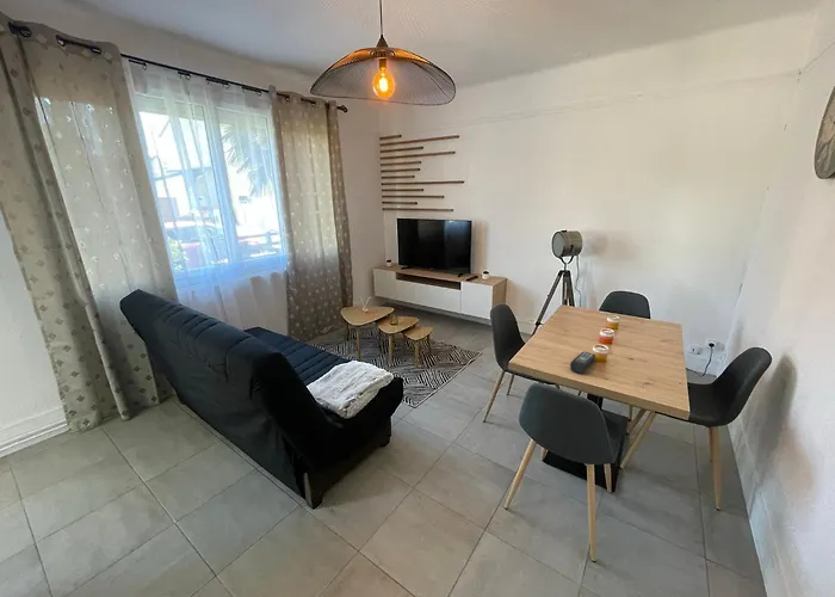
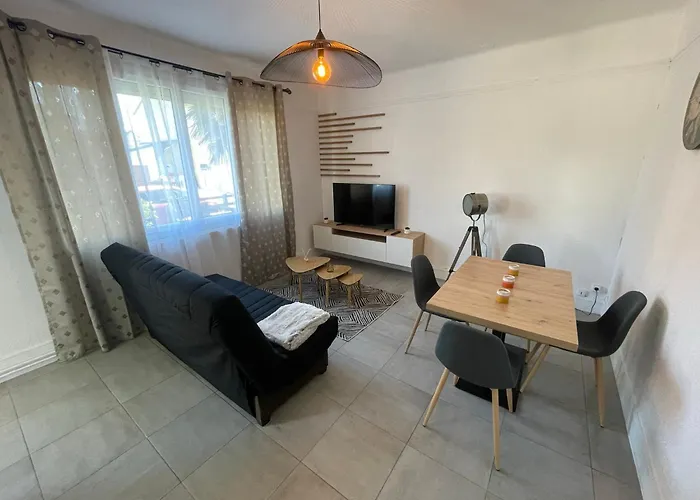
- remote control [569,351,598,374]
